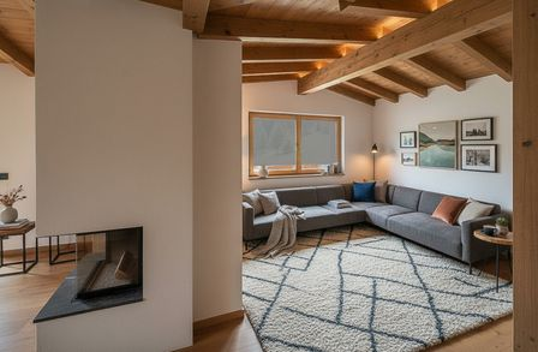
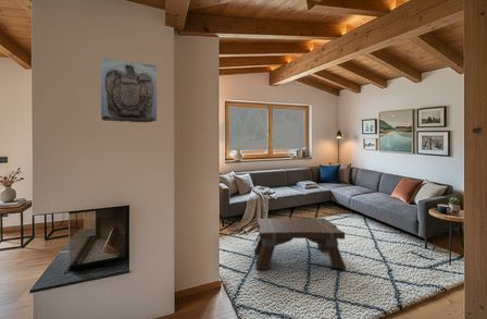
+ coffee table [253,217,347,270]
+ wall sculpture [100,58,158,123]
